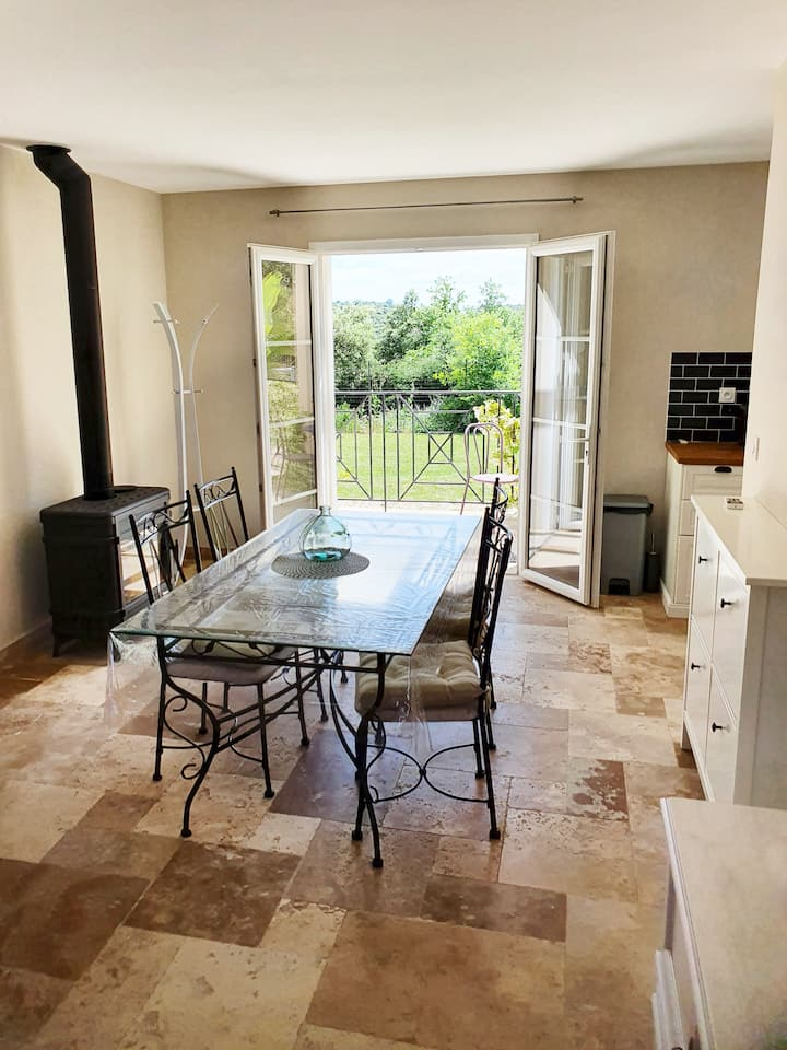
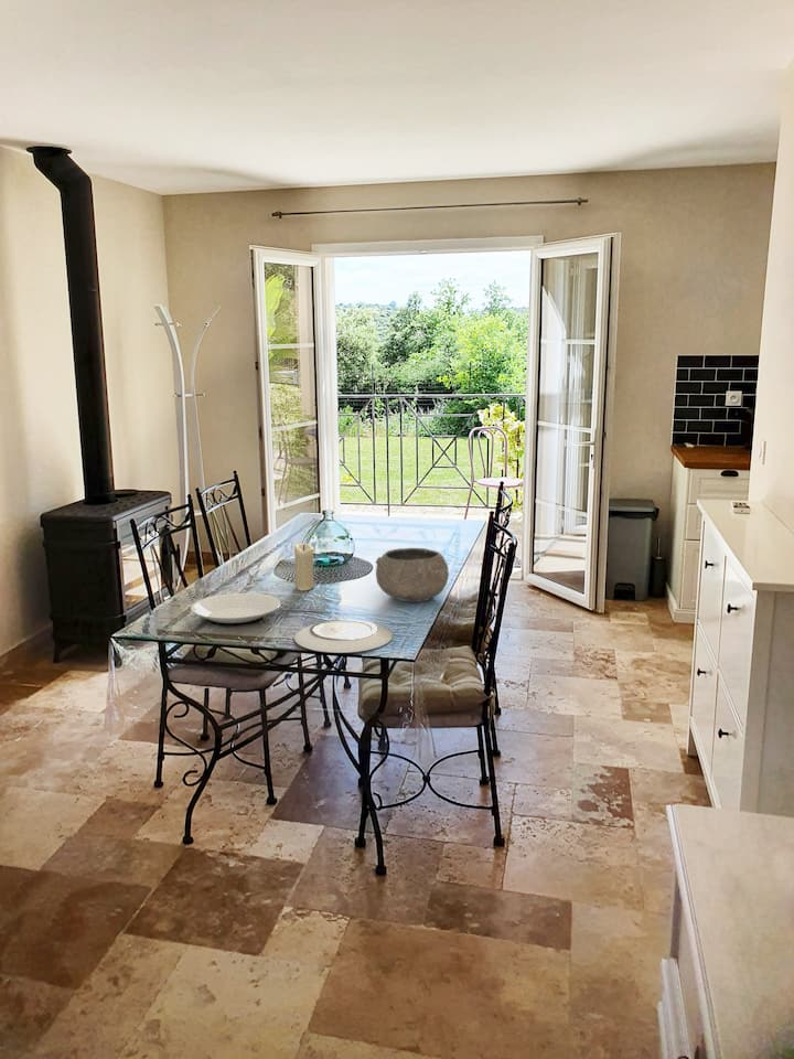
+ plate [293,618,394,654]
+ plate [190,592,281,627]
+ candle [293,543,315,591]
+ bowl [375,547,450,603]
